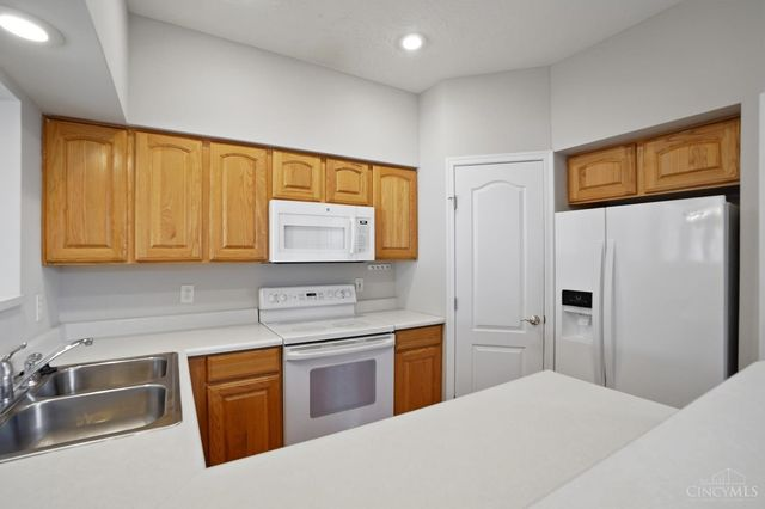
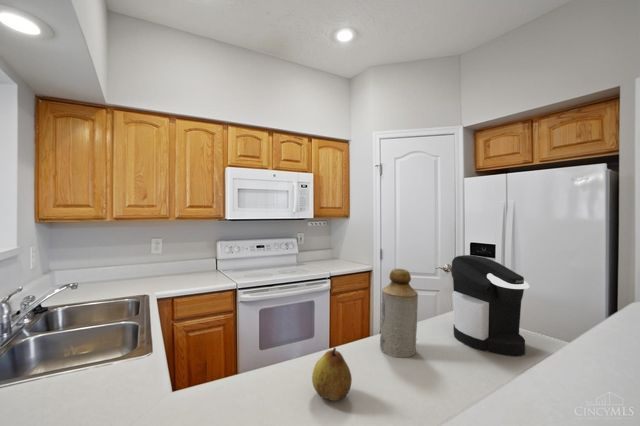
+ fruit [311,347,353,402]
+ bottle [379,268,419,358]
+ coffee maker [450,254,530,358]
